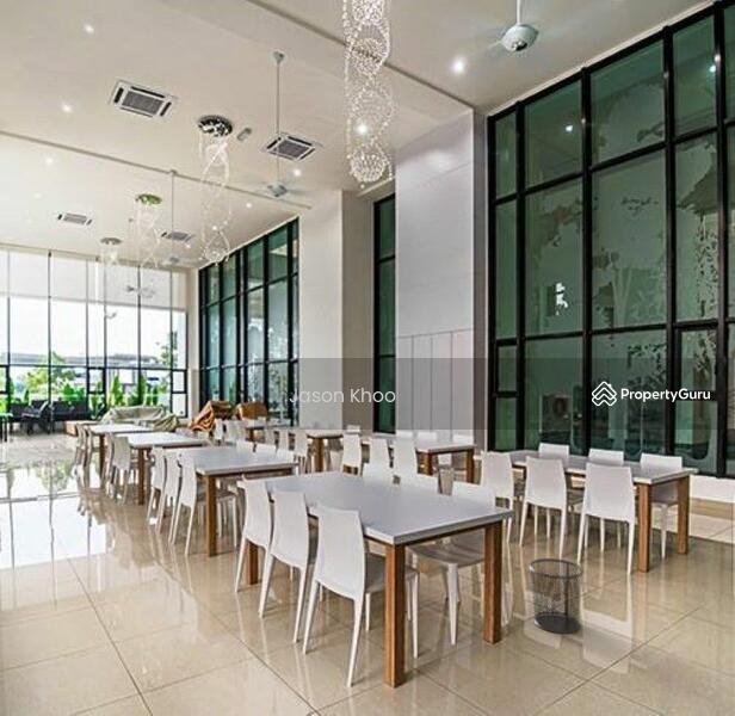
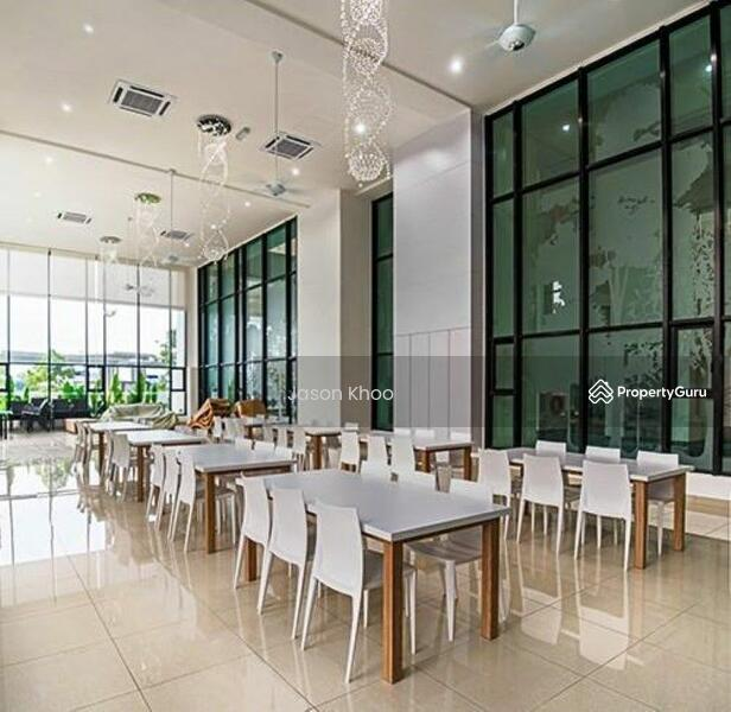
- trash can [527,557,585,635]
